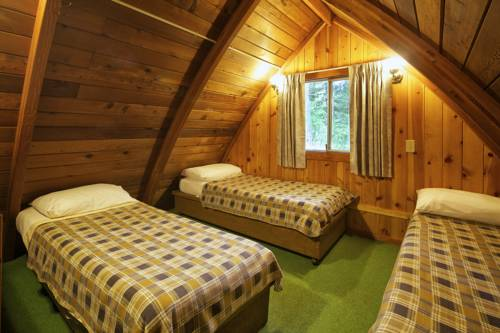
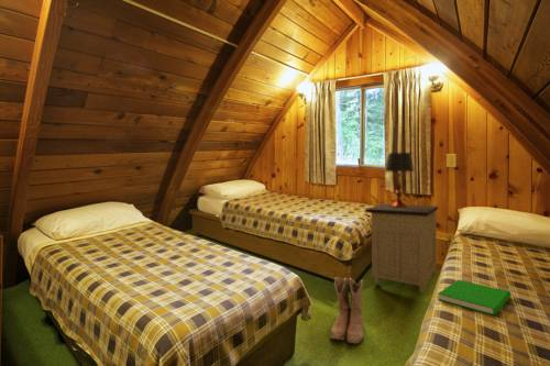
+ nightstand [364,203,439,295]
+ book [437,279,512,317]
+ boots [329,276,365,345]
+ table lamp [384,152,415,208]
